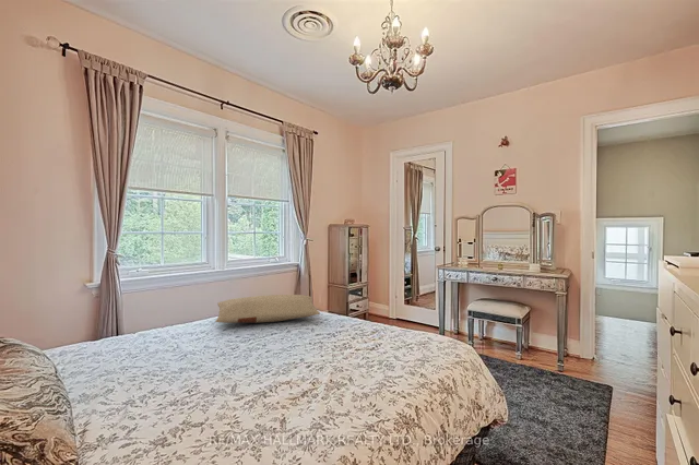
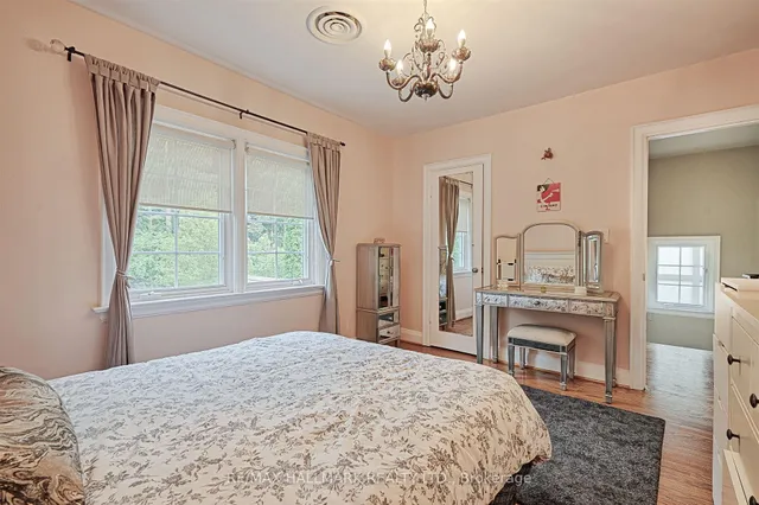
- pillow [214,294,321,324]
